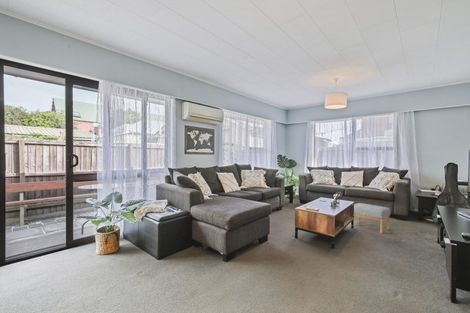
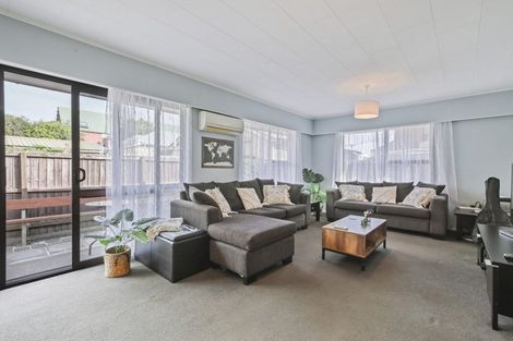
- footstool [349,202,392,235]
